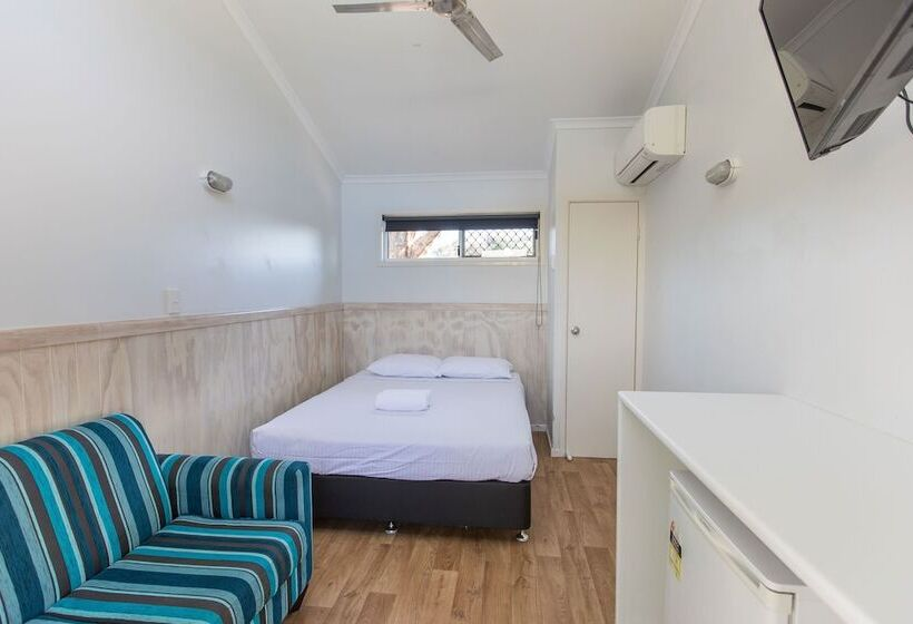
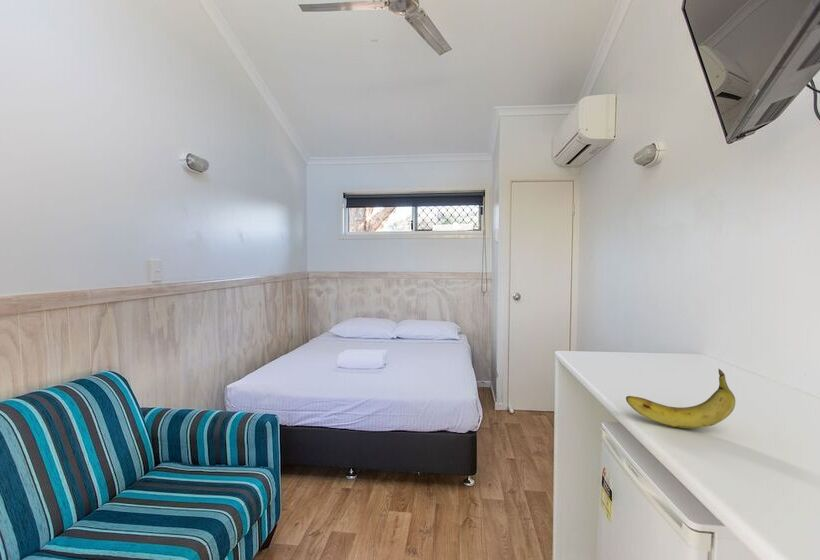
+ fruit [625,368,736,430]
